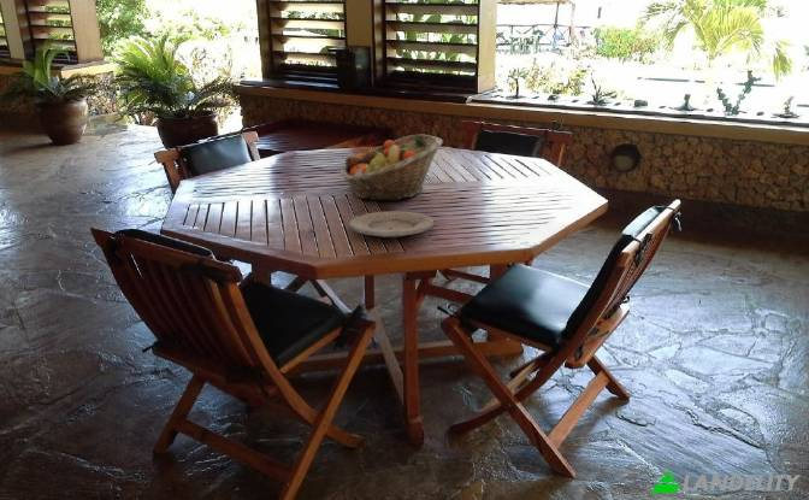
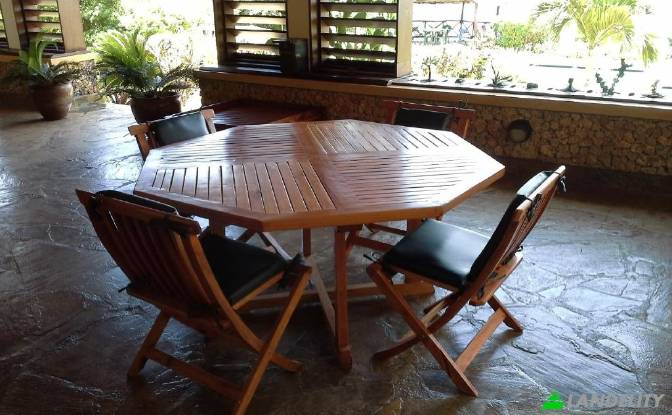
- fruit basket [341,133,443,201]
- plate [348,210,435,239]
